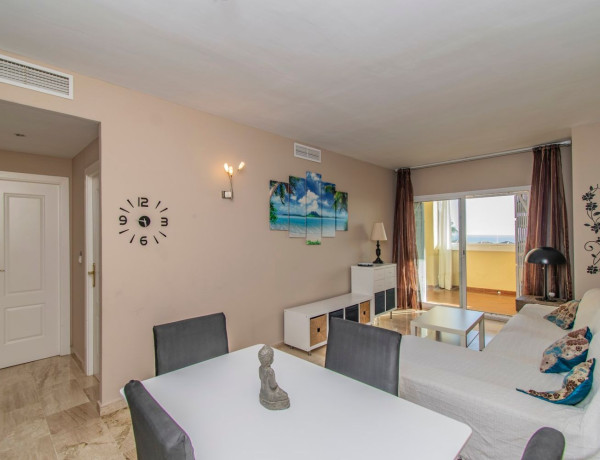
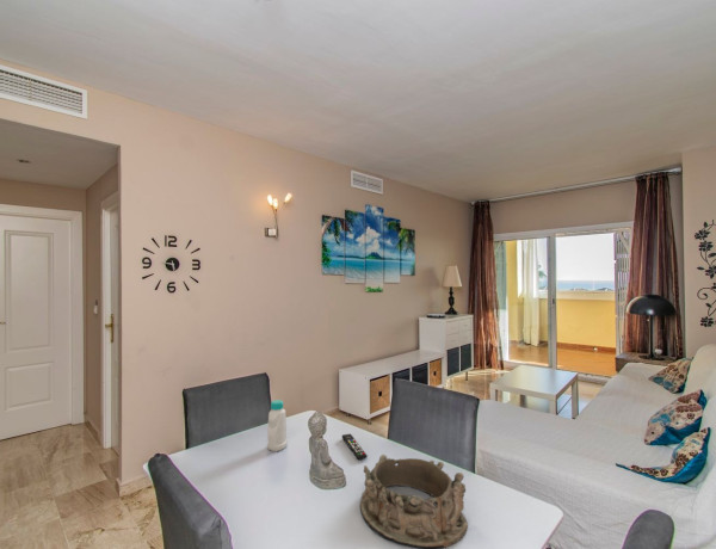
+ remote control [341,433,369,461]
+ bottle [266,399,289,452]
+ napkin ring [359,454,469,549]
